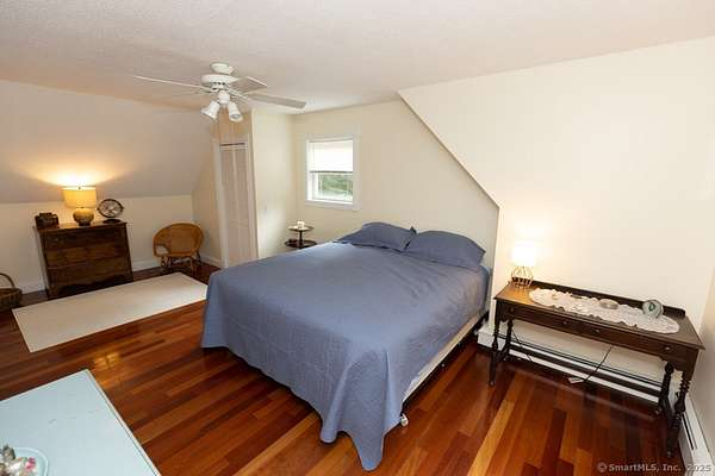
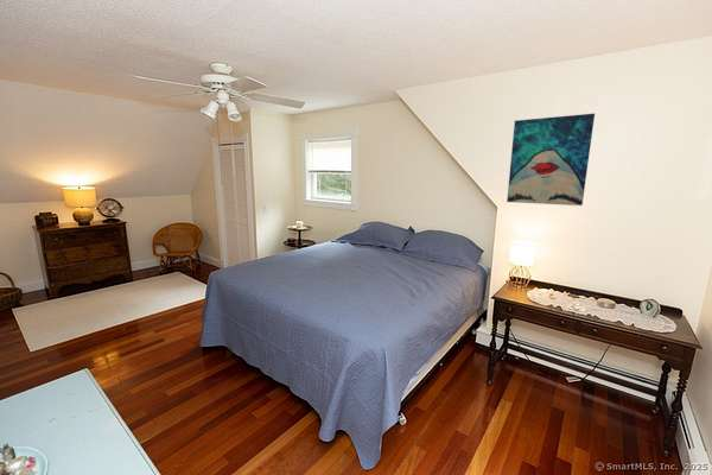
+ wall art [506,113,596,207]
